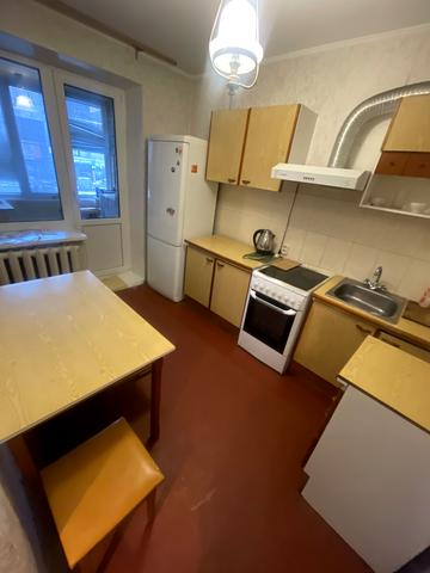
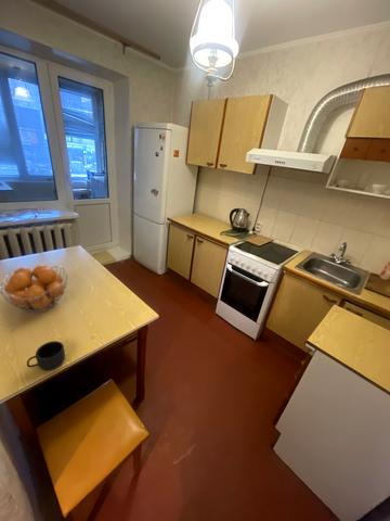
+ mug [26,340,66,372]
+ fruit basket [0,264,69,314]
